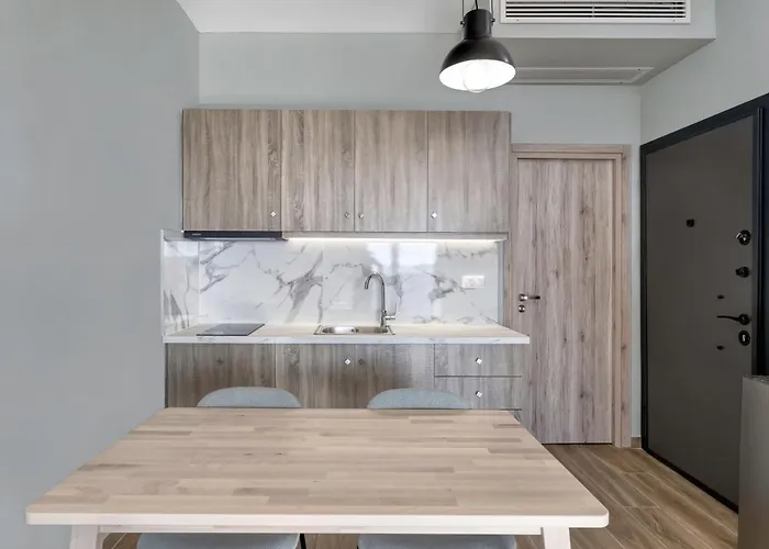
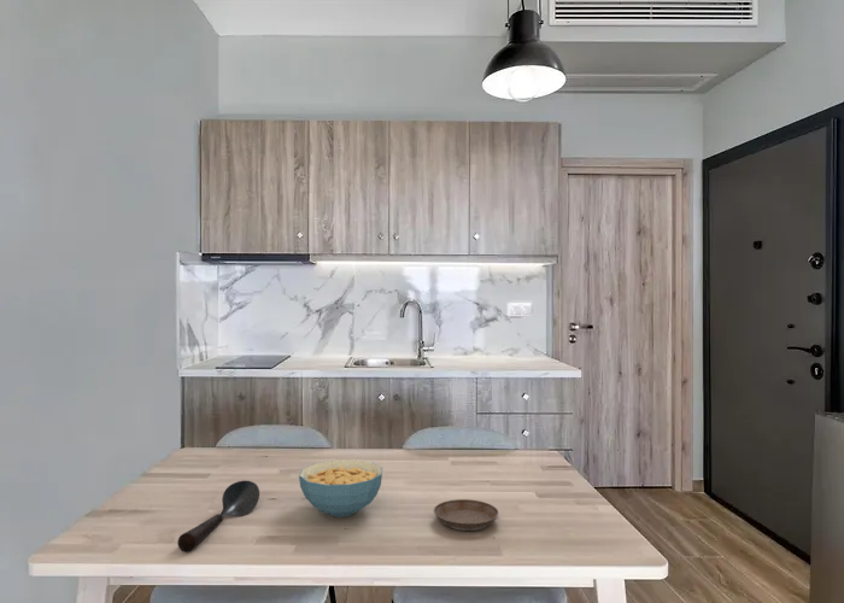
+ saucer [433,498,500,532]
+ spoon [176,480,260,554]
+ cereal bowl [298,458,383,519]
